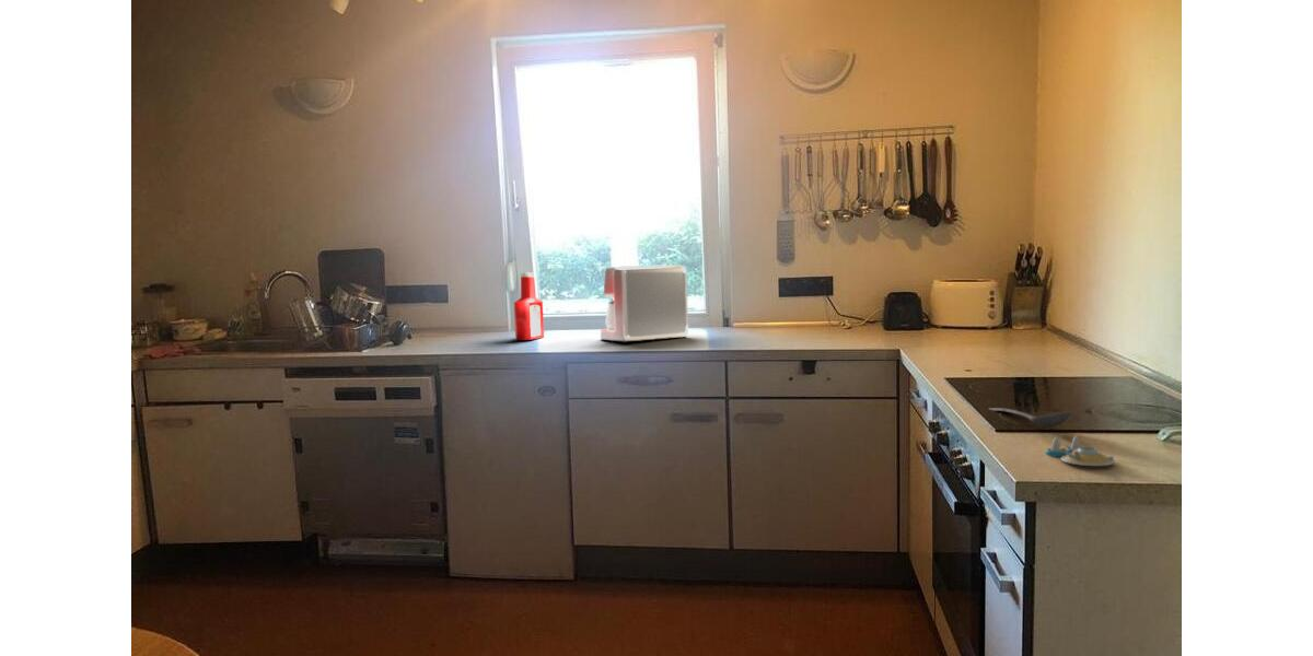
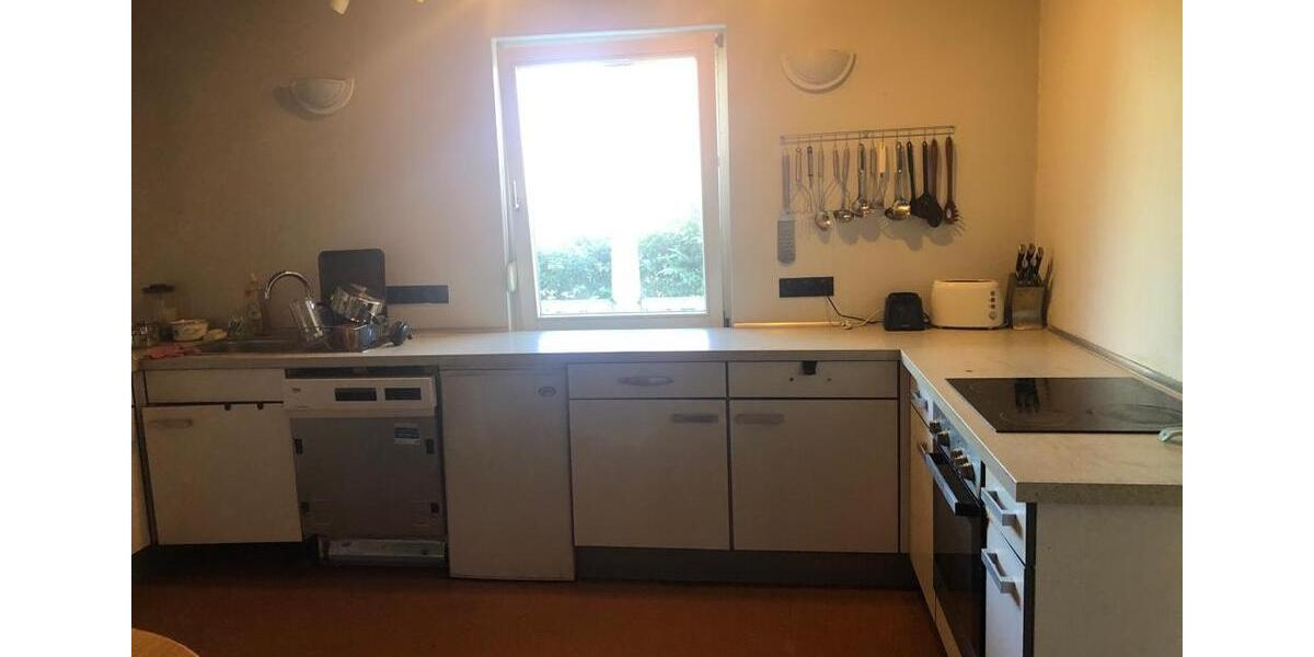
- soap bottle [513,271,545,341]
- coffee maker [600,263,689,343]
- salt and pepper shaker set [1045,434,1116,467]
- stirrer [988,407,1073,429]
